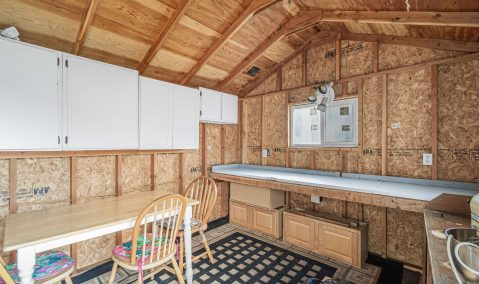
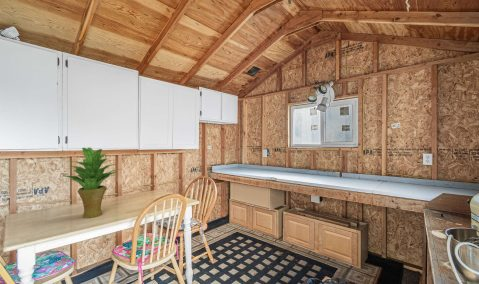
+ potted plant [59,147,123,219]
